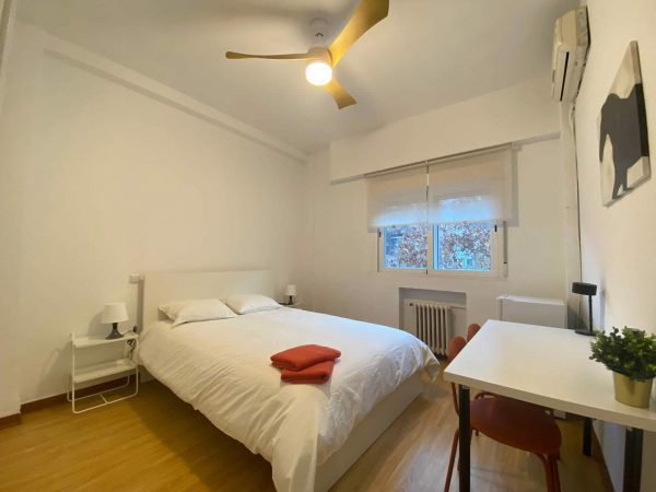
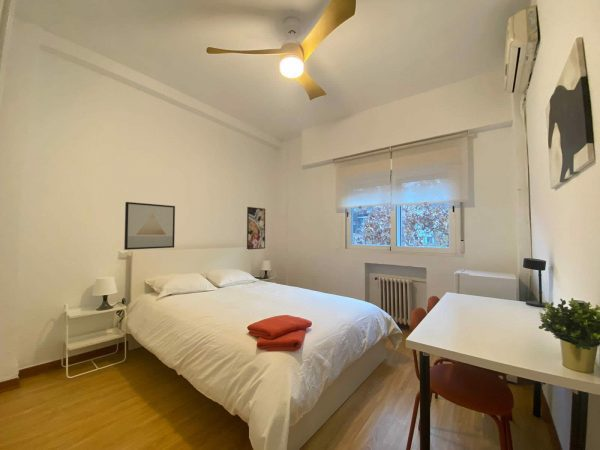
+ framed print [246,206,266,251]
+ wall art [123,201,176,251]
